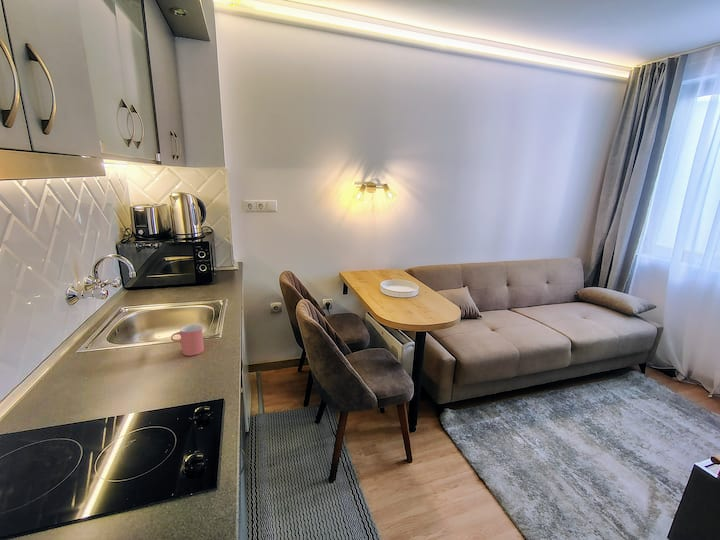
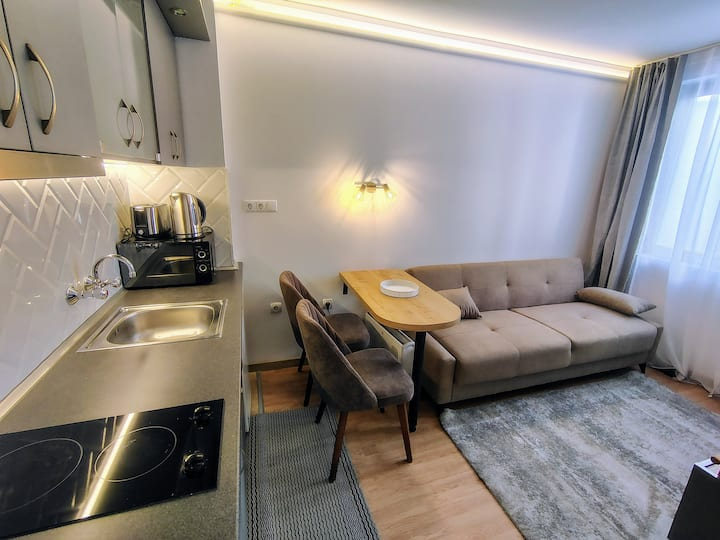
- cup [170,323,205,357]
